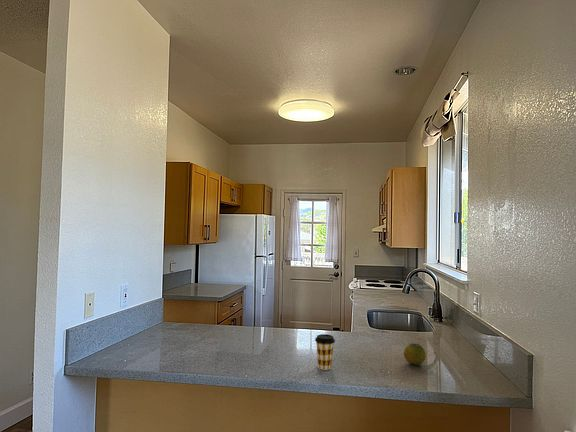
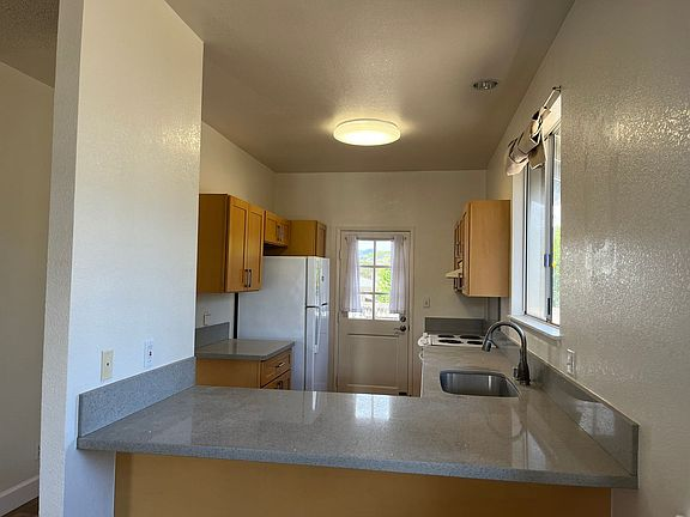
- fruit [403,342,427,366]
- coffee cup [314,333,336,371]
